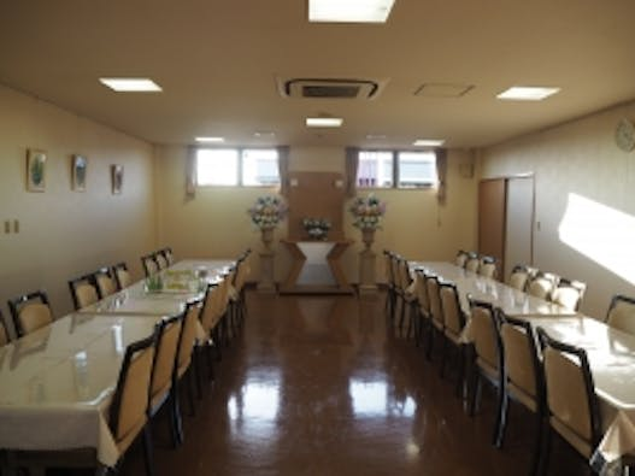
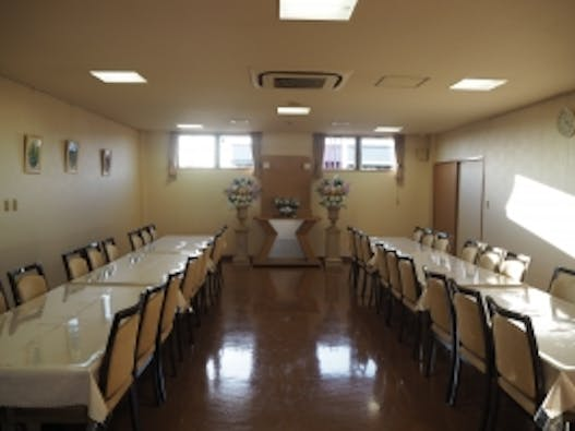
- flower arrangement [143,260,210,295]
